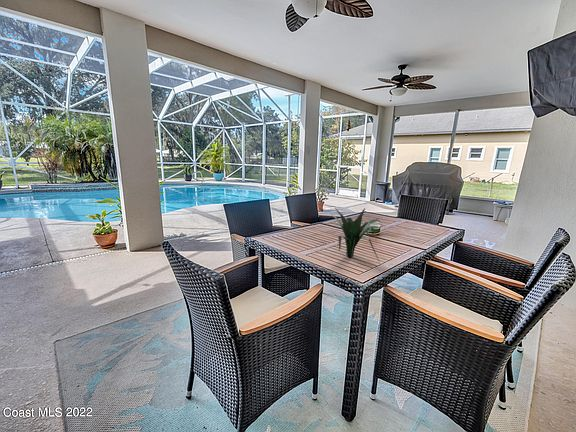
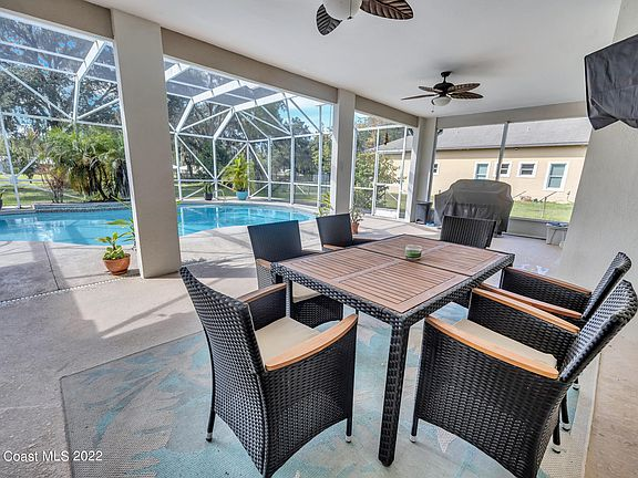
- plant [321,206,383,264]
